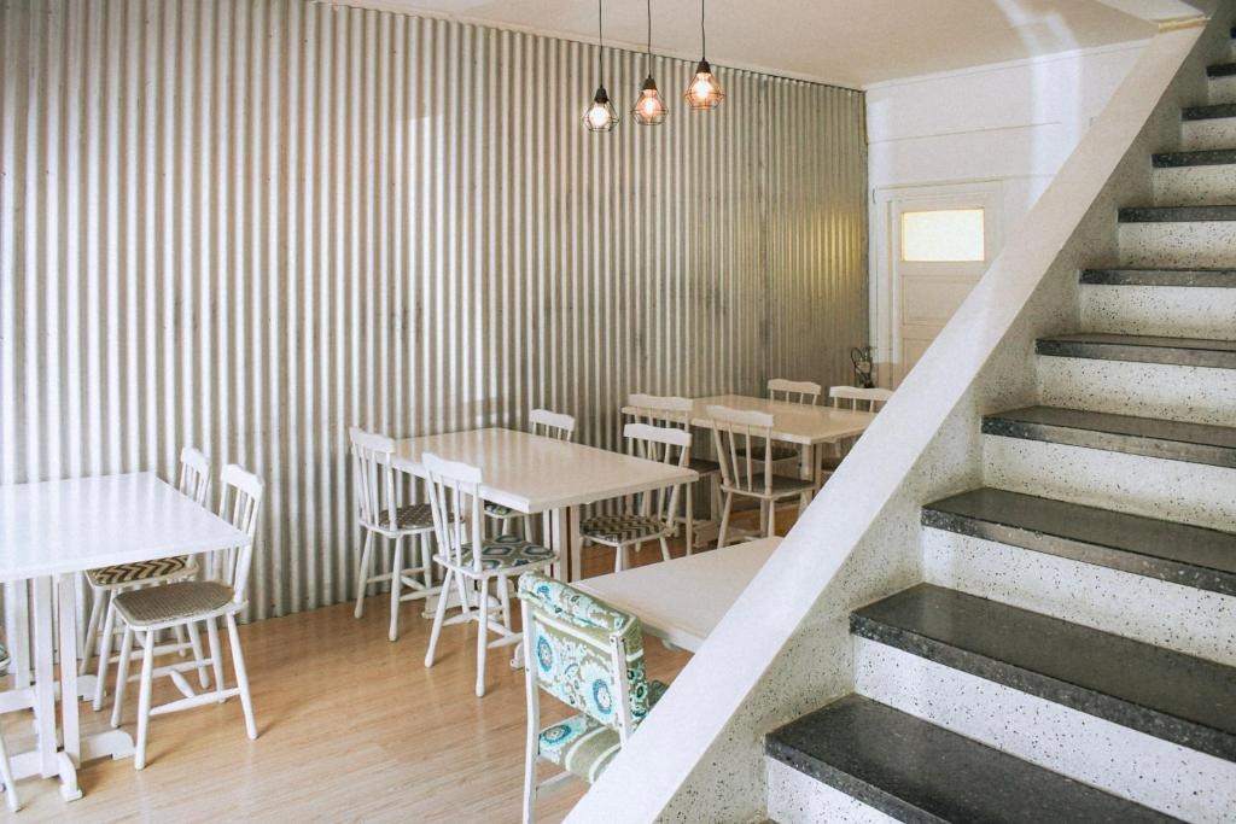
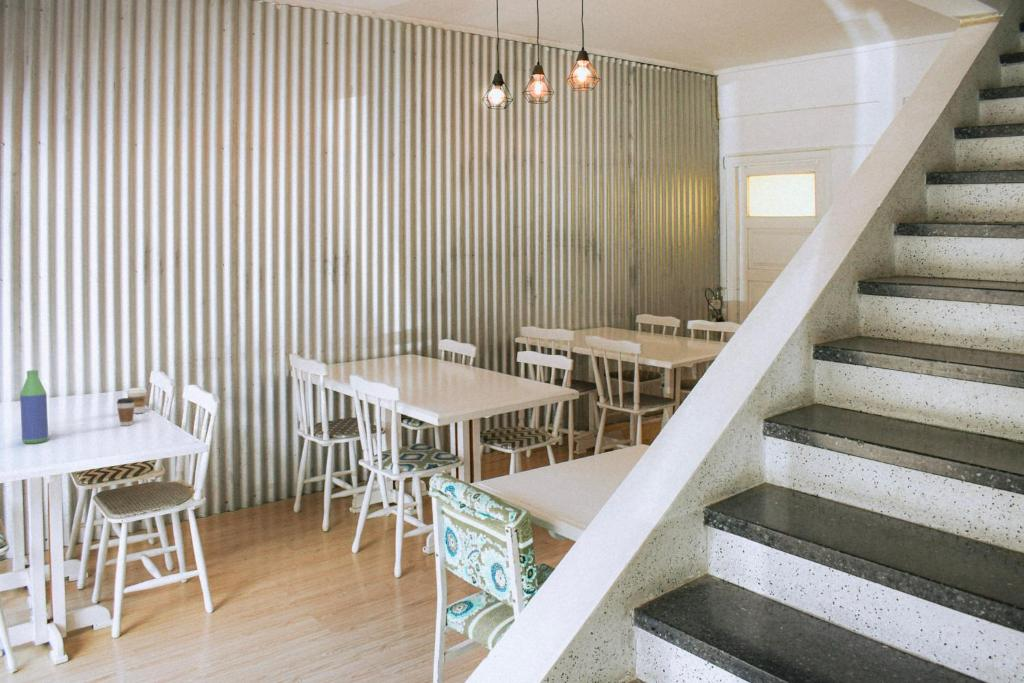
+ bottle [19,369,49,445]
+ coffee cup [116,397,134,427]
+ coffee cup [126,386,147,414]
